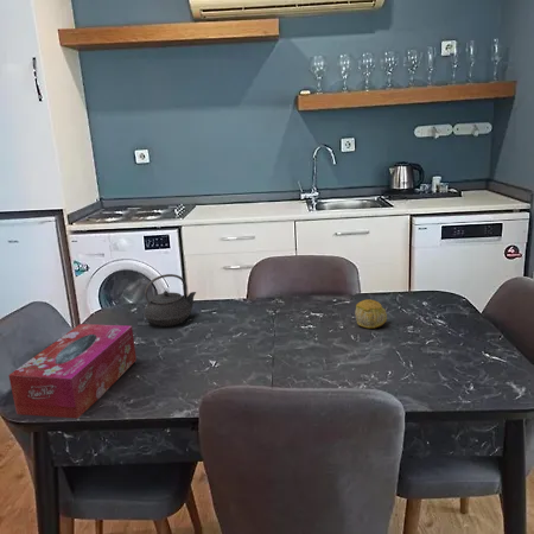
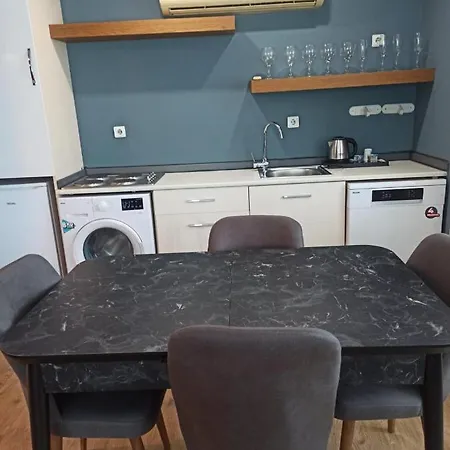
- tissue box [8,323,138,419]
- fruit [354,299,388,329]
- teapot [144,273,197,328]
